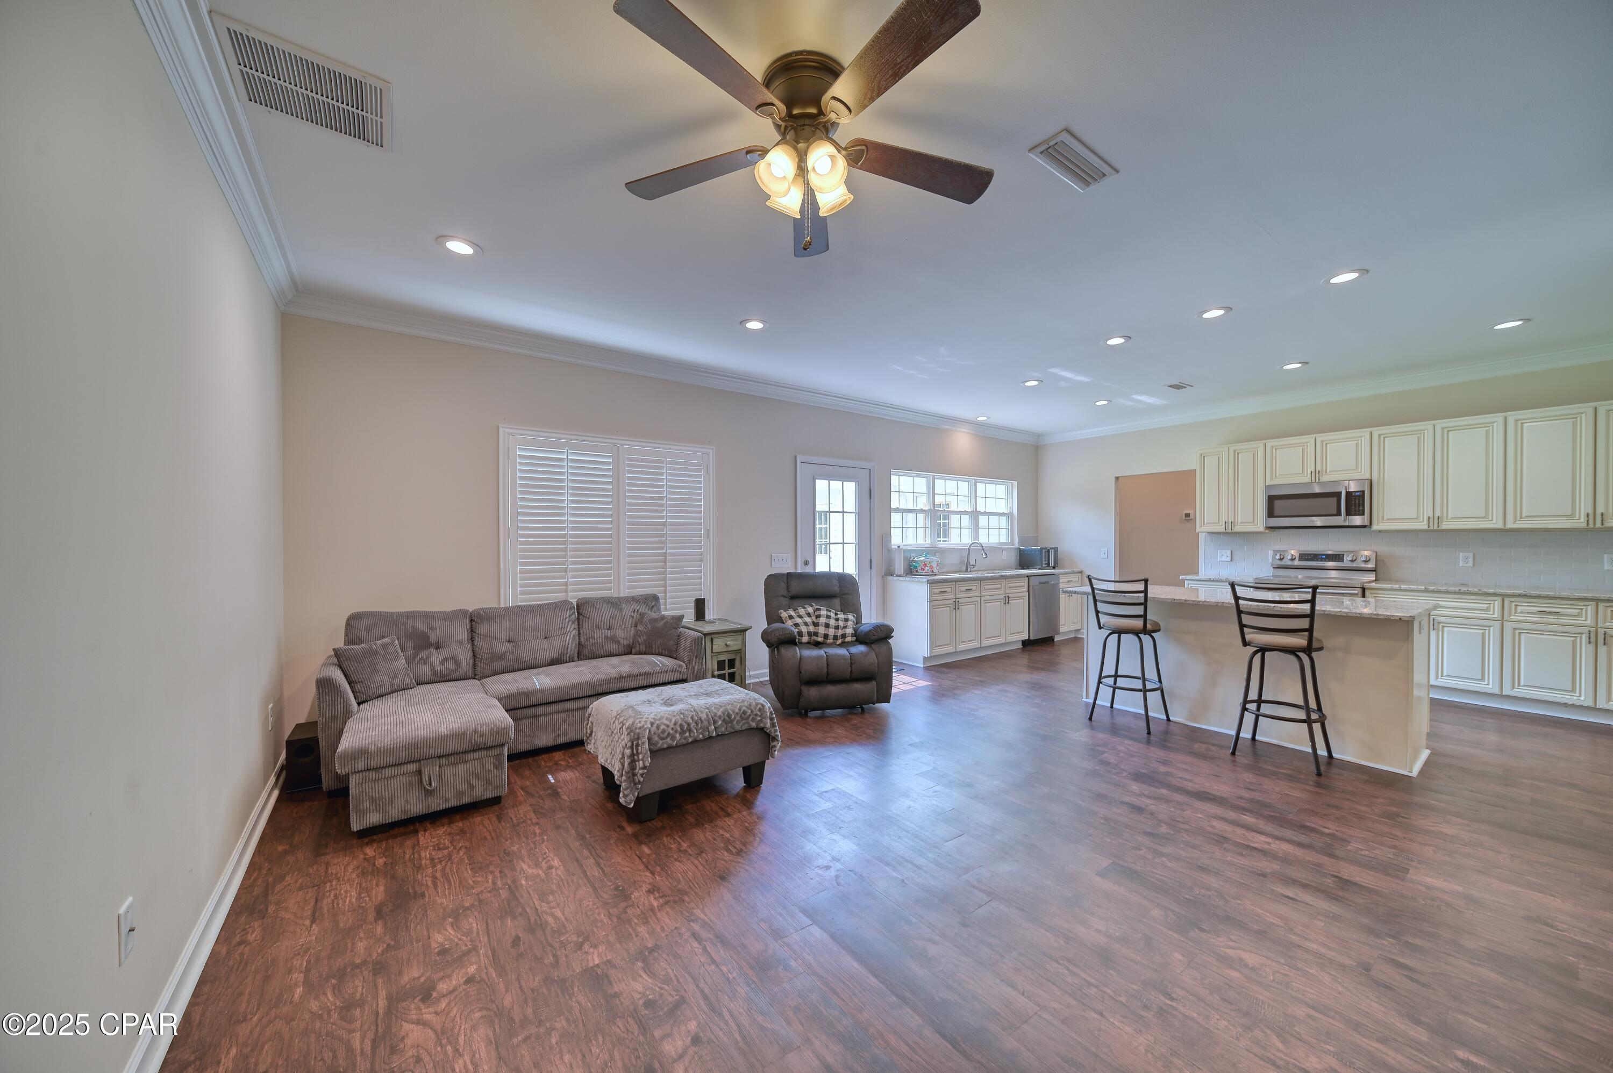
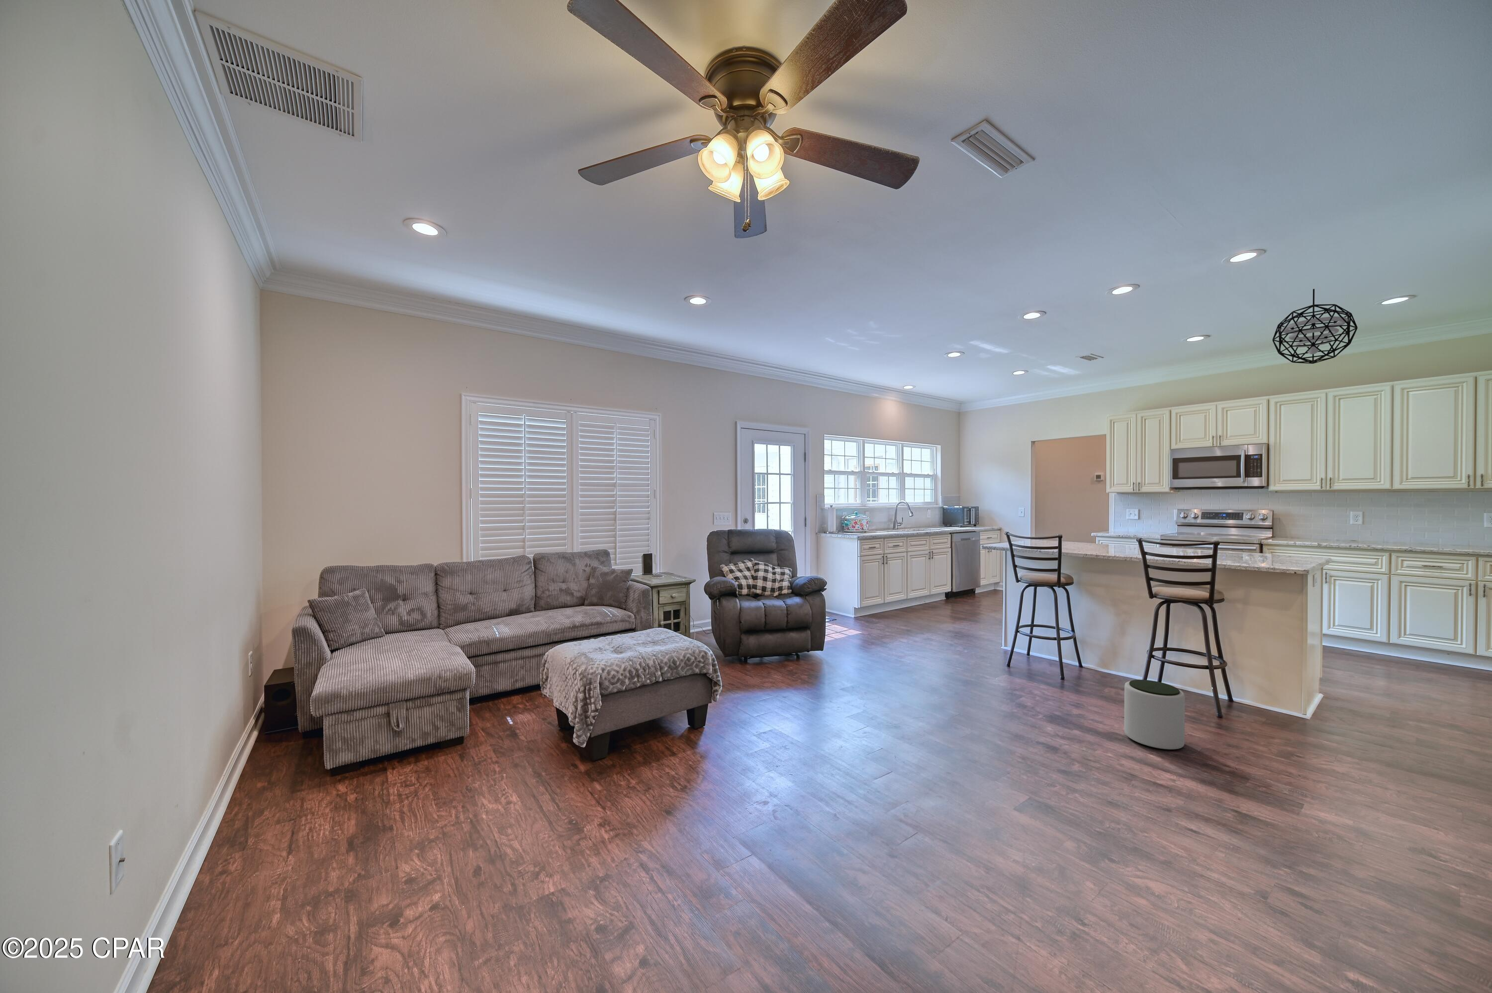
+ plant pot [1124,679,1185,750]
+ pendant light [1273,288,1358,365]
